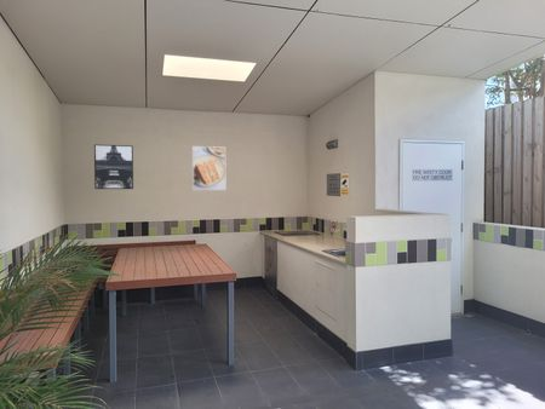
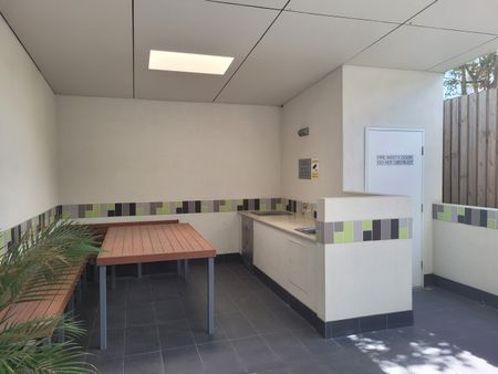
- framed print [191,145,226,191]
- wall art [93,144,134,190]
